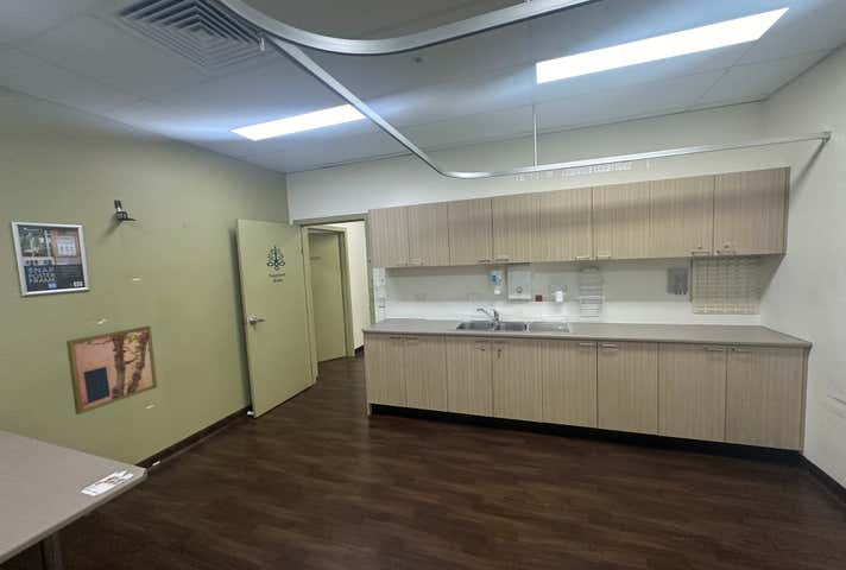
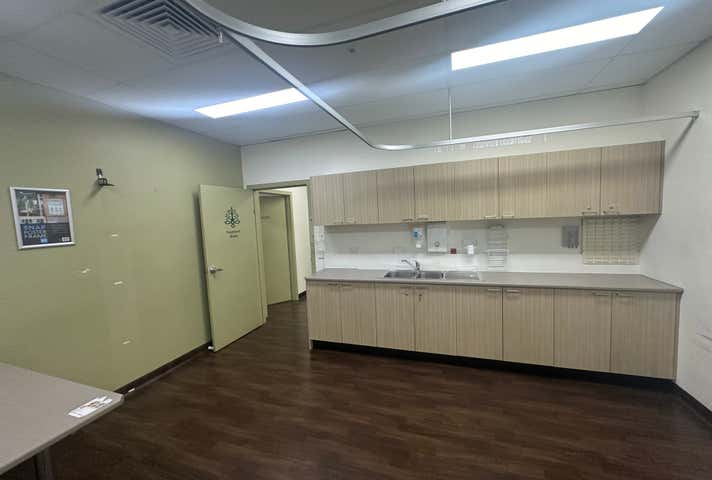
- wall art [65,325,158,416]
